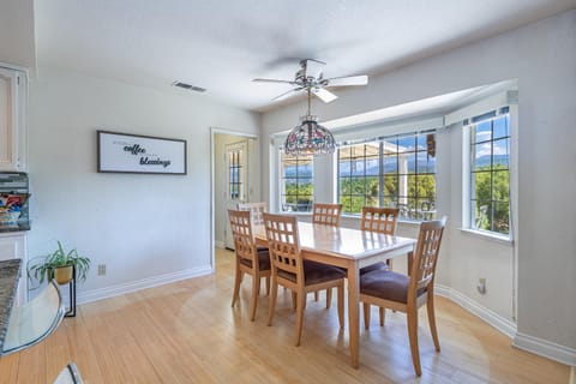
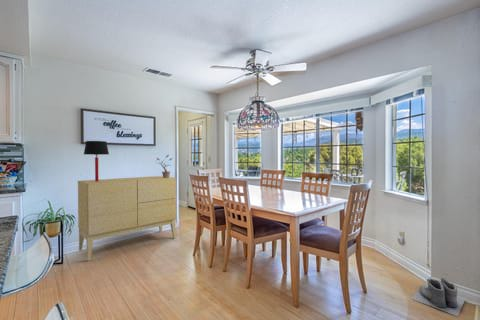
+ boots [411,277,466,317]
+ potted plant [155,154,173,178]
+ sideboard [77,175,177,262]
+ table lamp [83,140,110,182]
